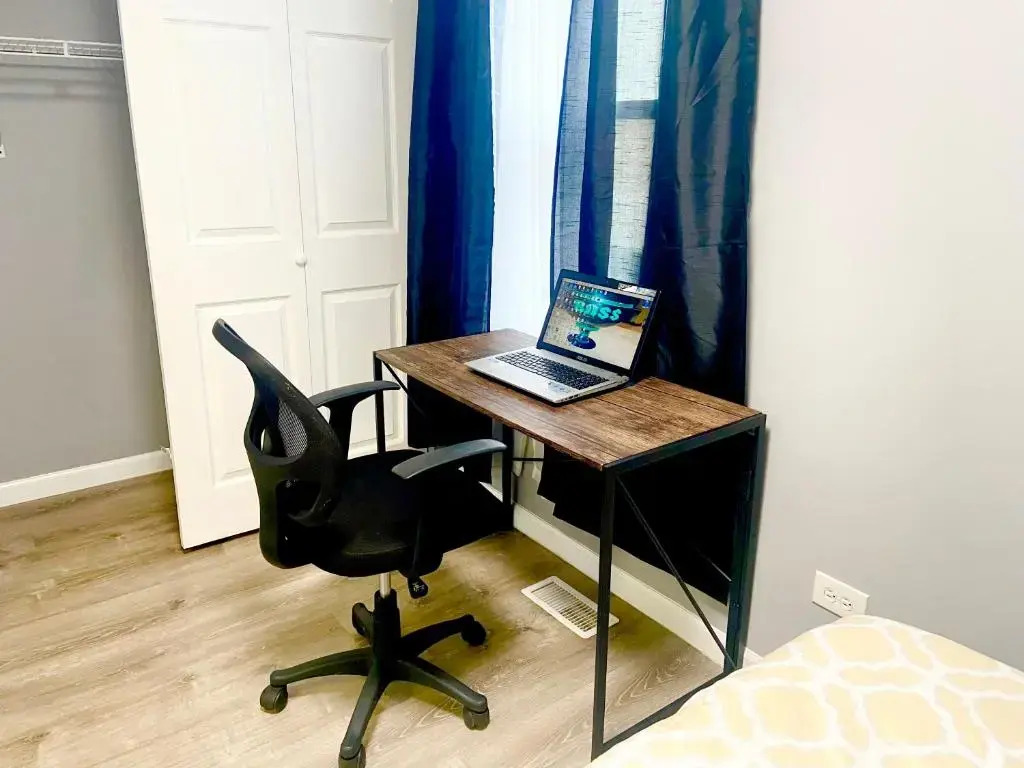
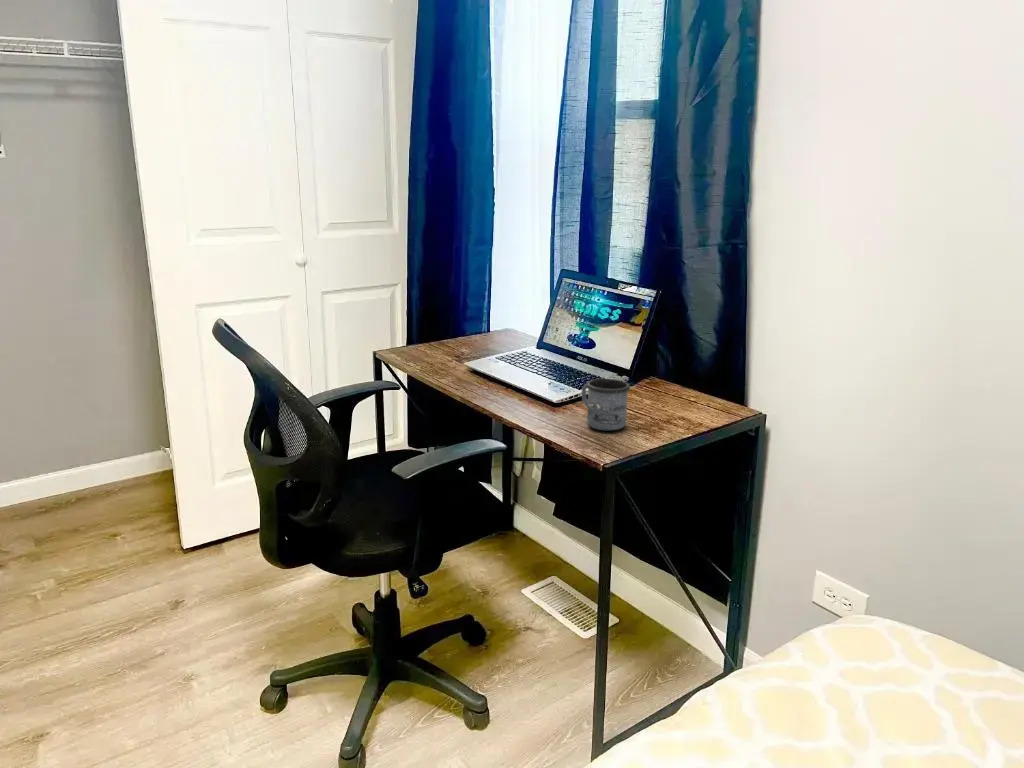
+ mug [581,378,631,431]
